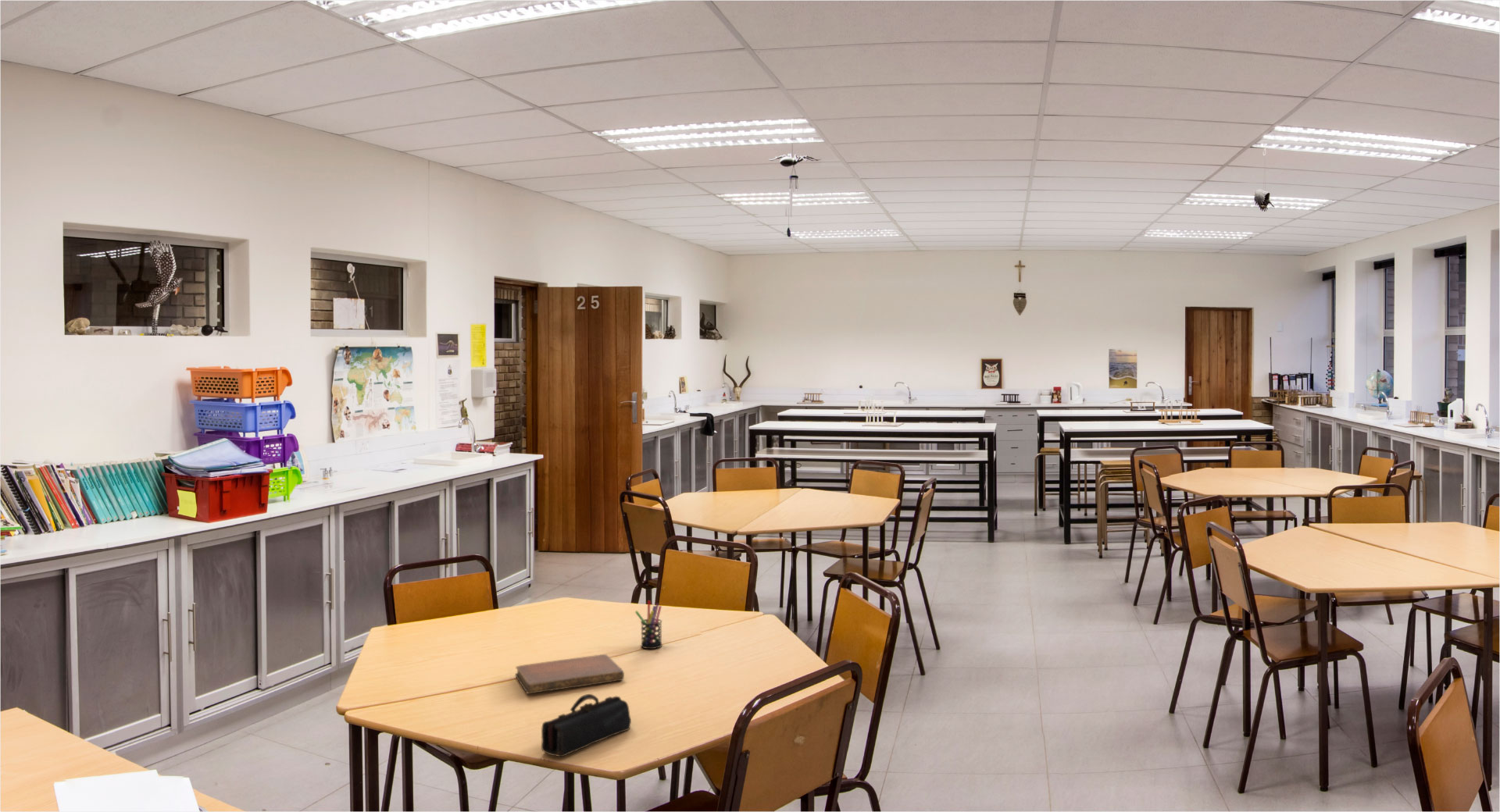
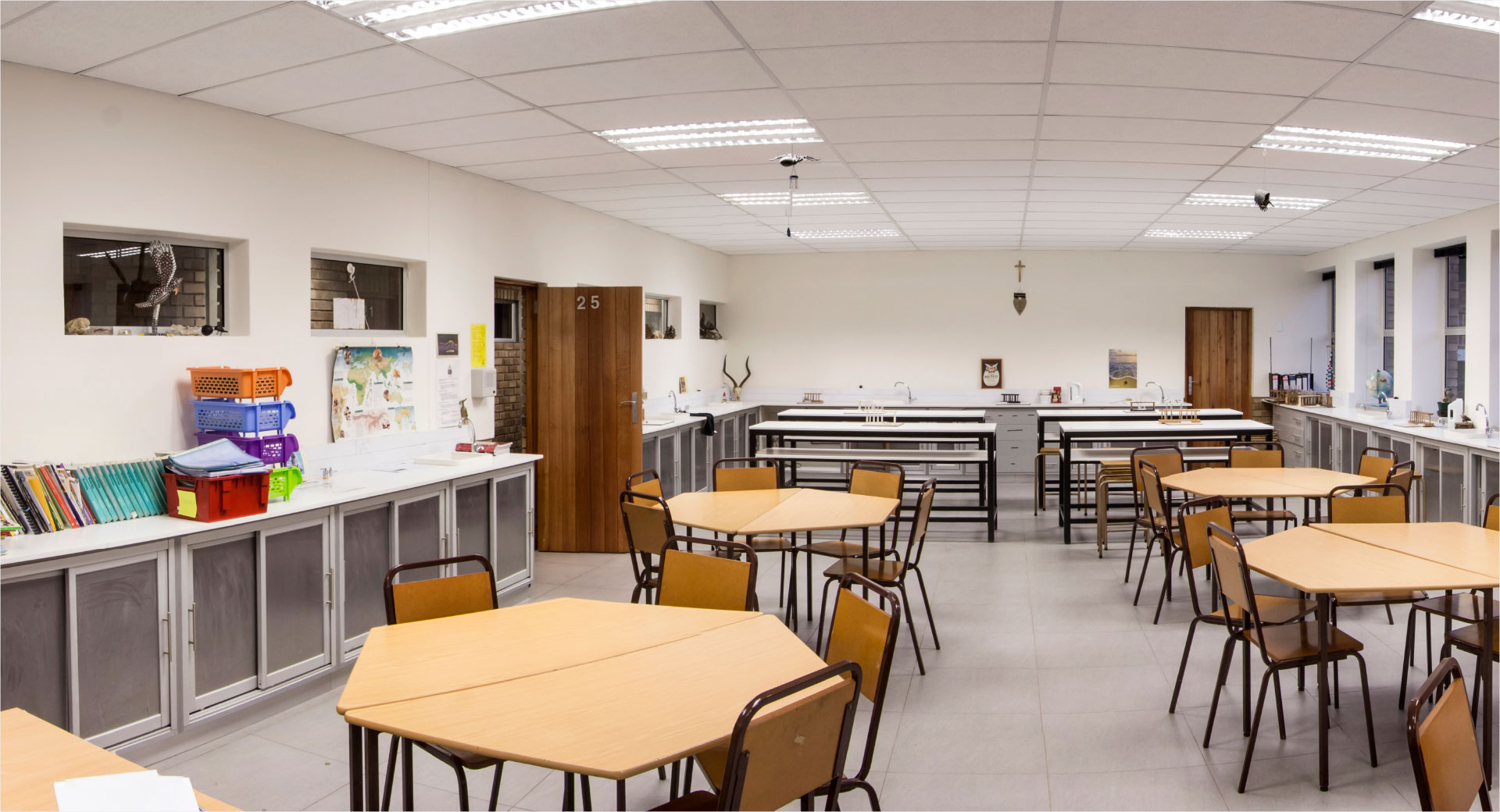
- pen holder [634,600,663,650]
- pencil case [541,693,632,757]
- notebook [515,654,625,695]
